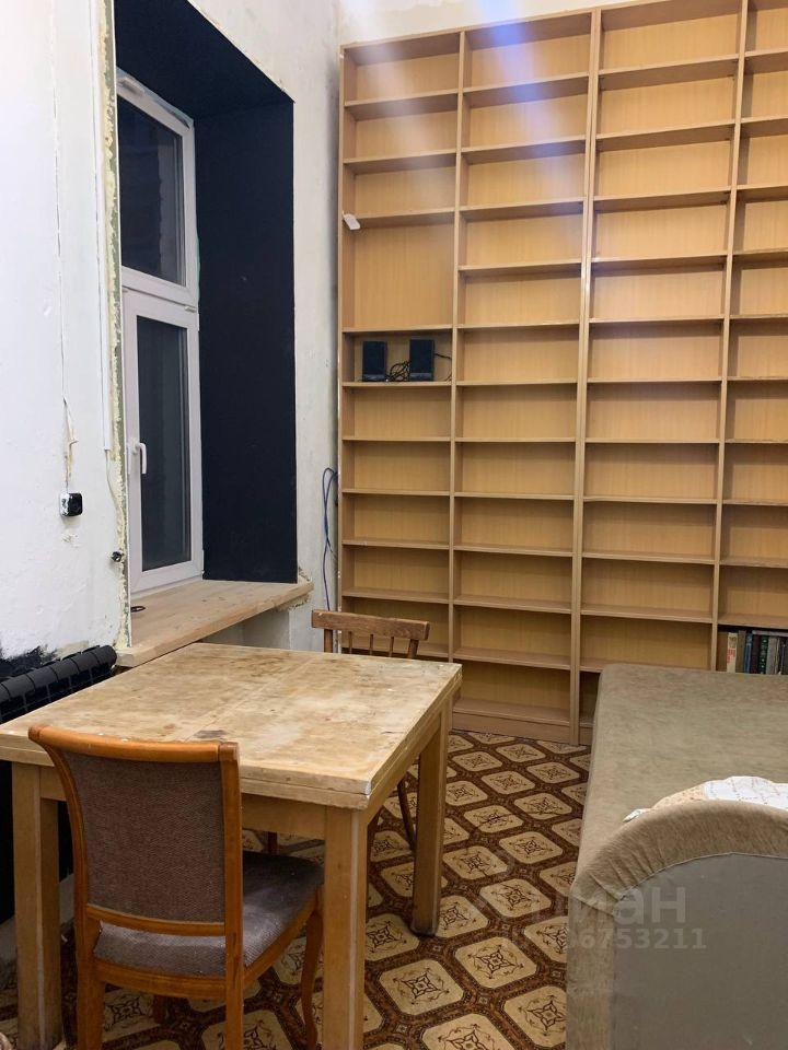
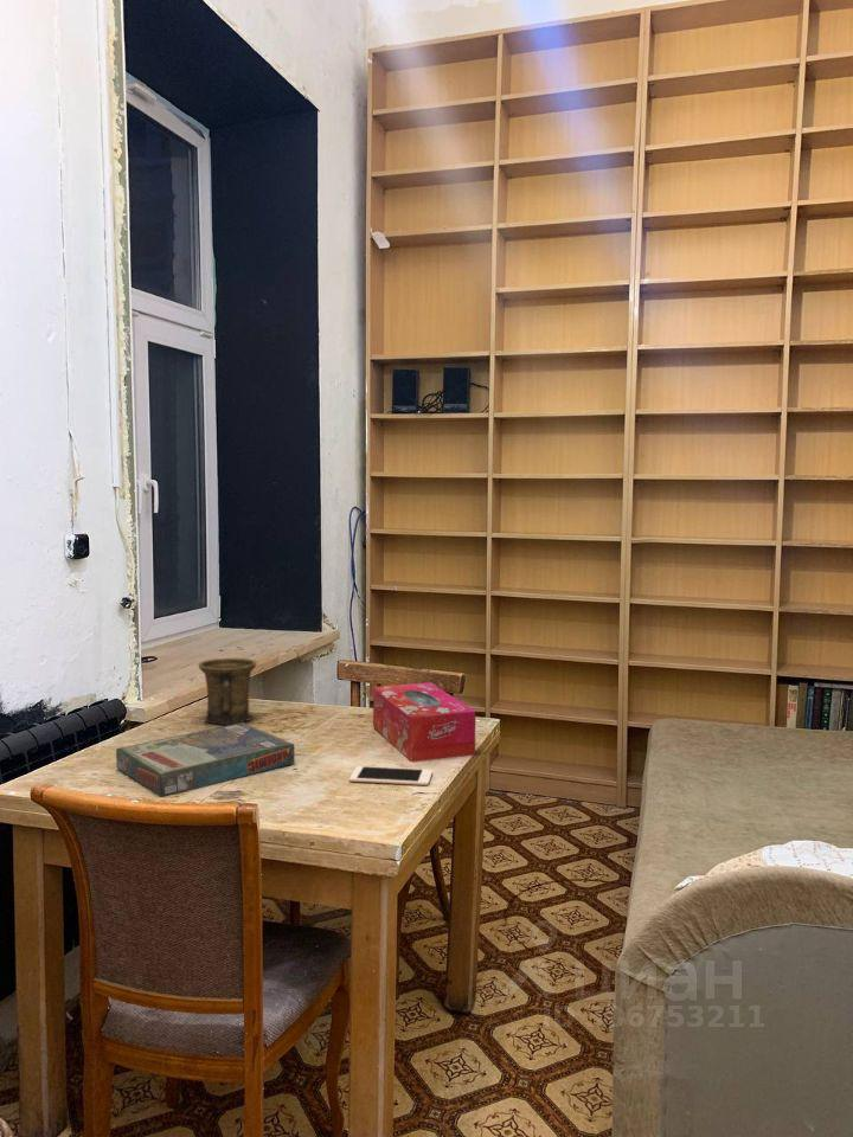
+ mug [197,657,258,726]
+ cell phone [348,765,434,786]
+ tissue box [372,681,476,763]
+ board game [115,721,295,798]
